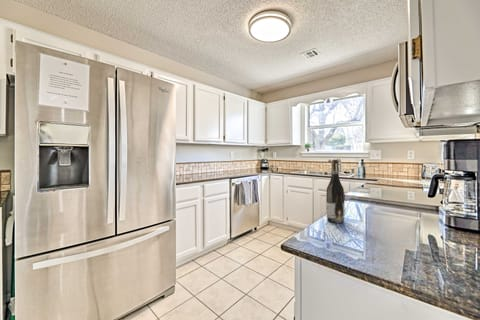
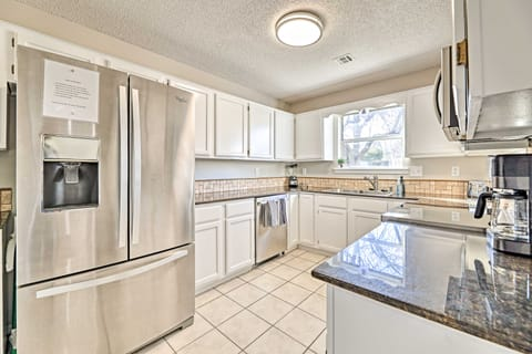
- wine bottle [325,159,346,224]
